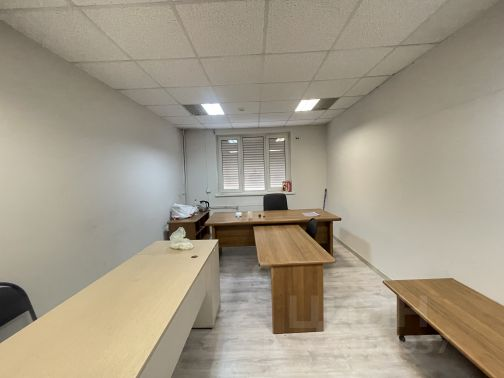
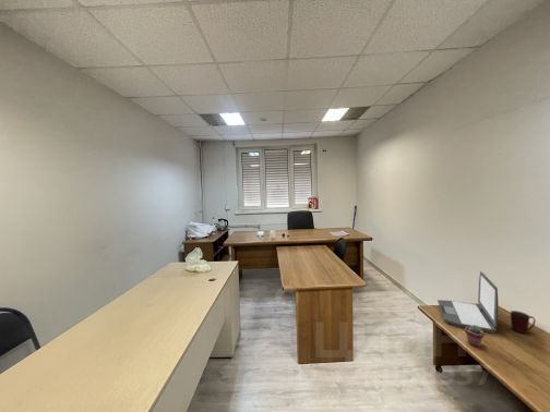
+ potted succulent [464,325,486,348]
+ laptop [437,270,500,335]
+ mug [510,310,536,335]
